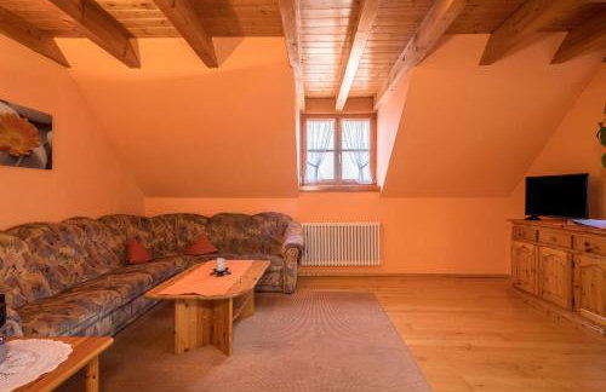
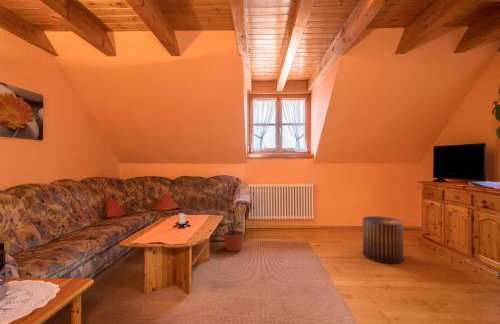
+ stool [362,215,405,265]
+ decorative plant [222,177,245,252]
